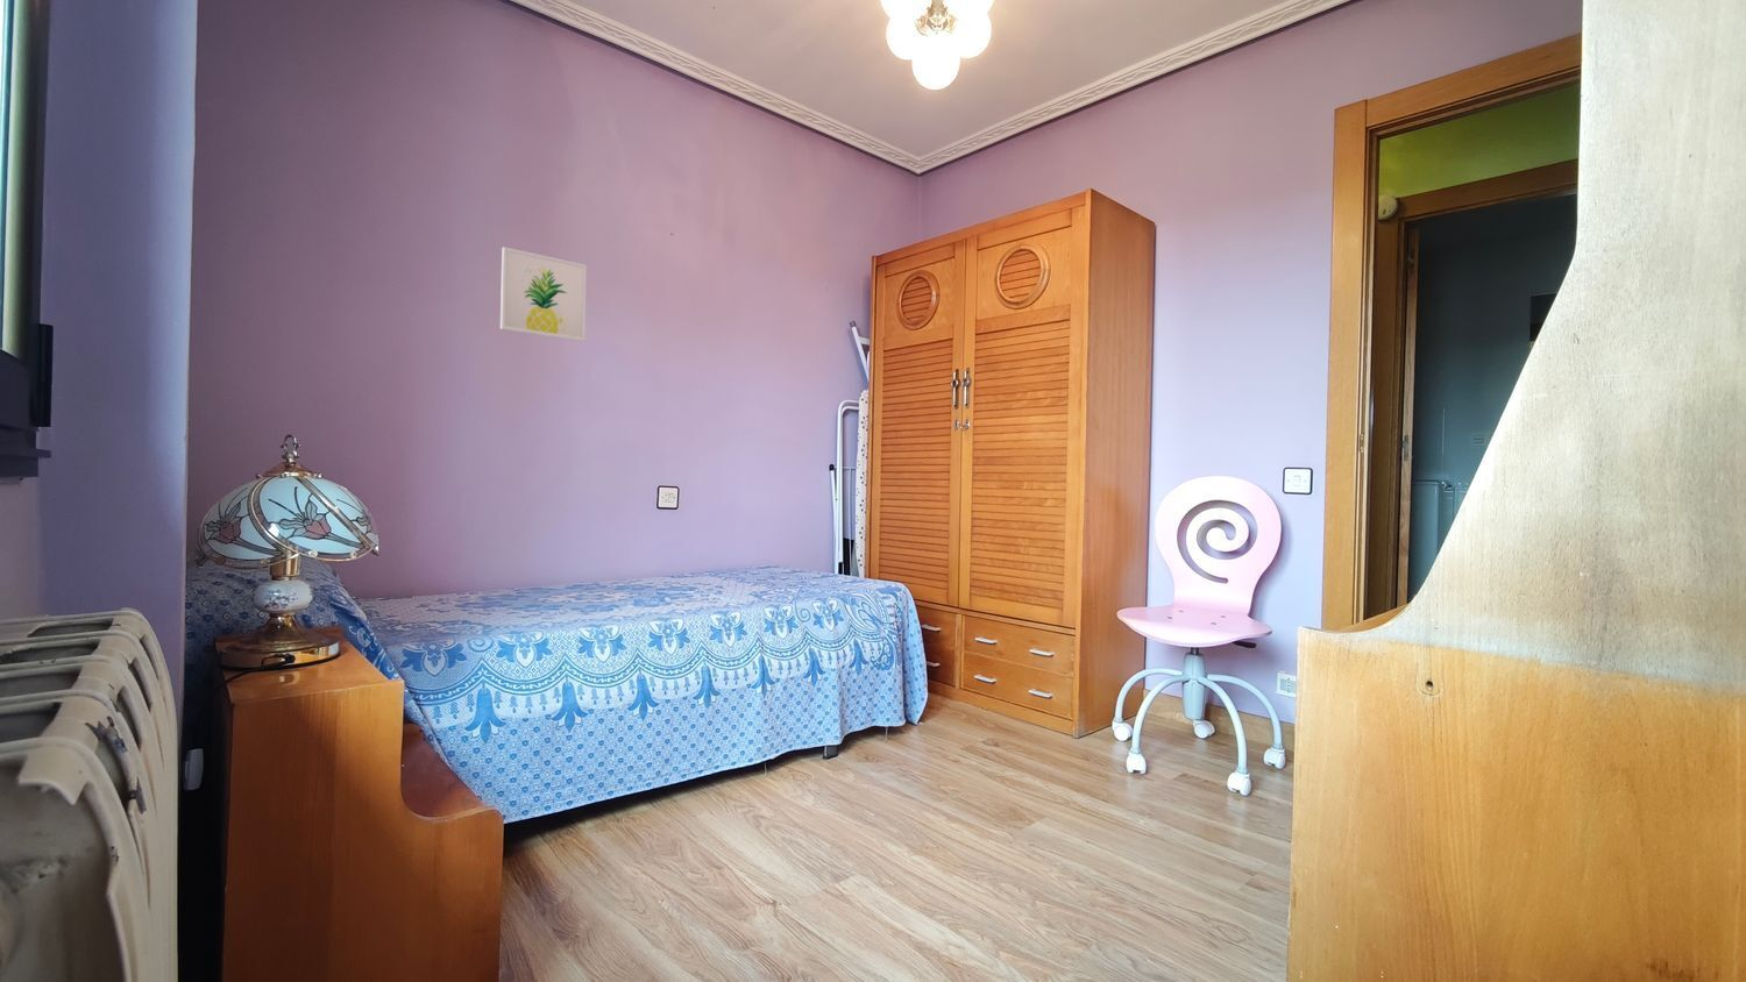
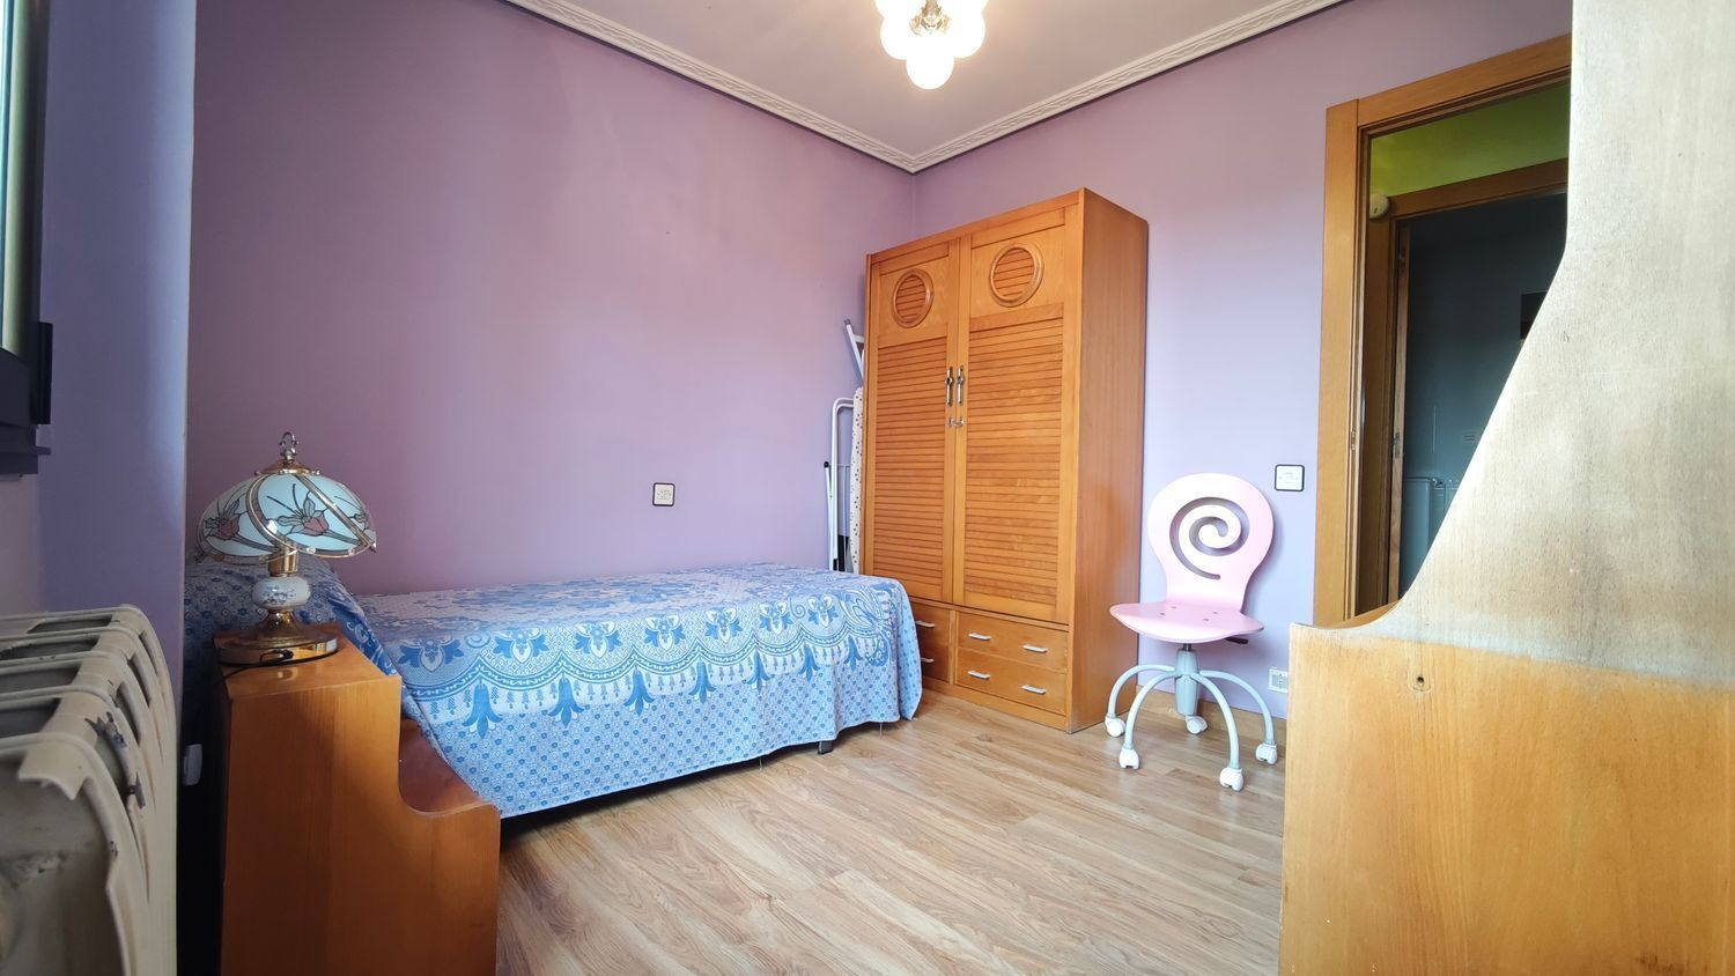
- wall art [499,246,588,342]
